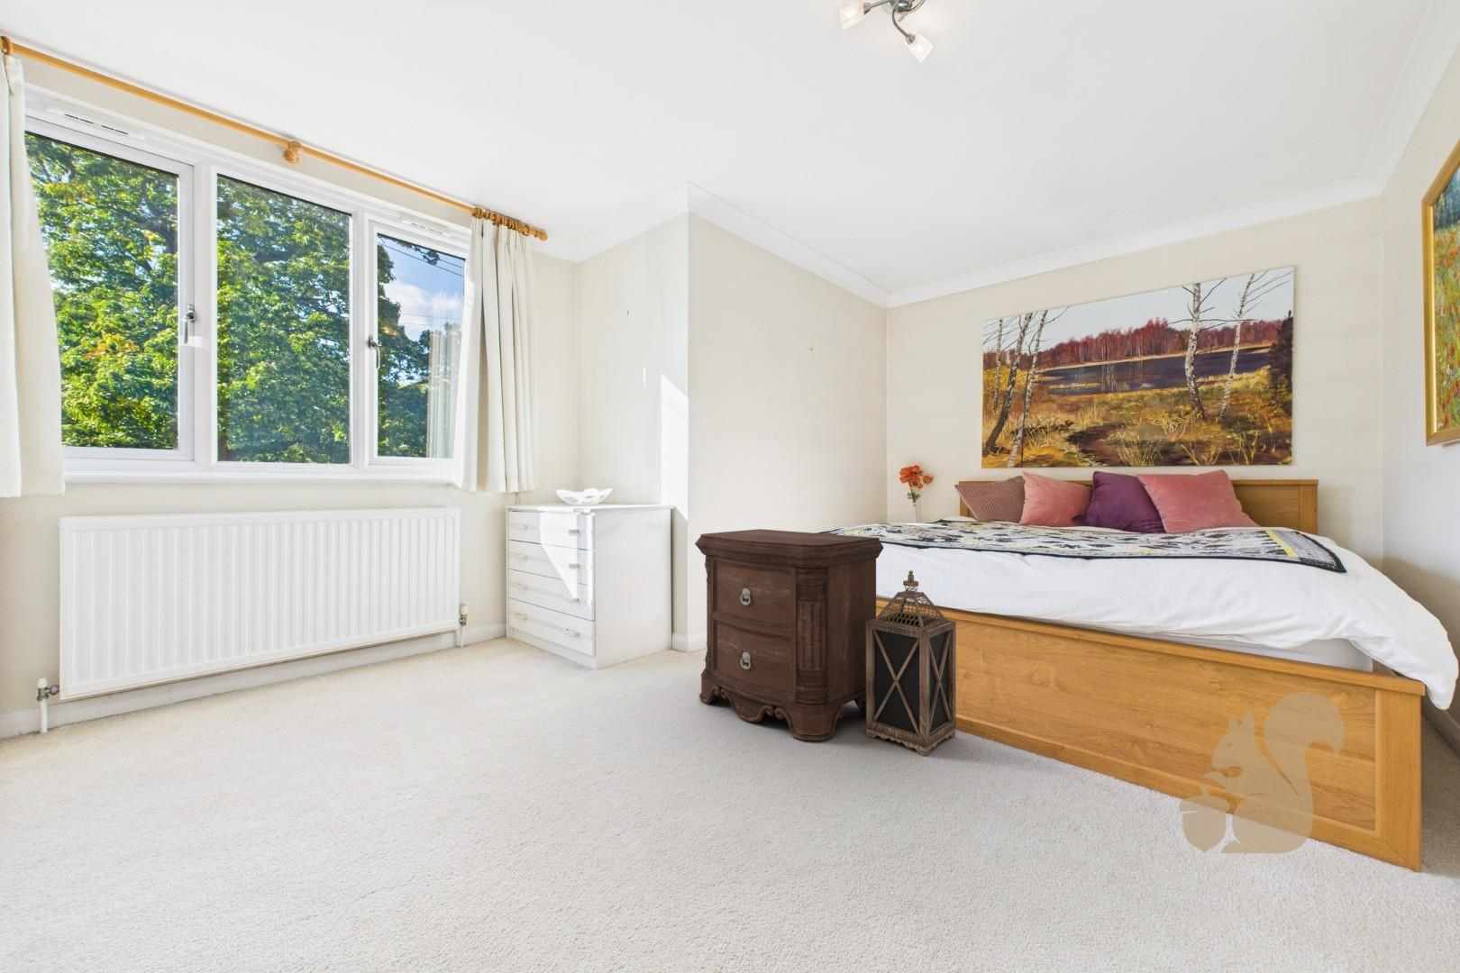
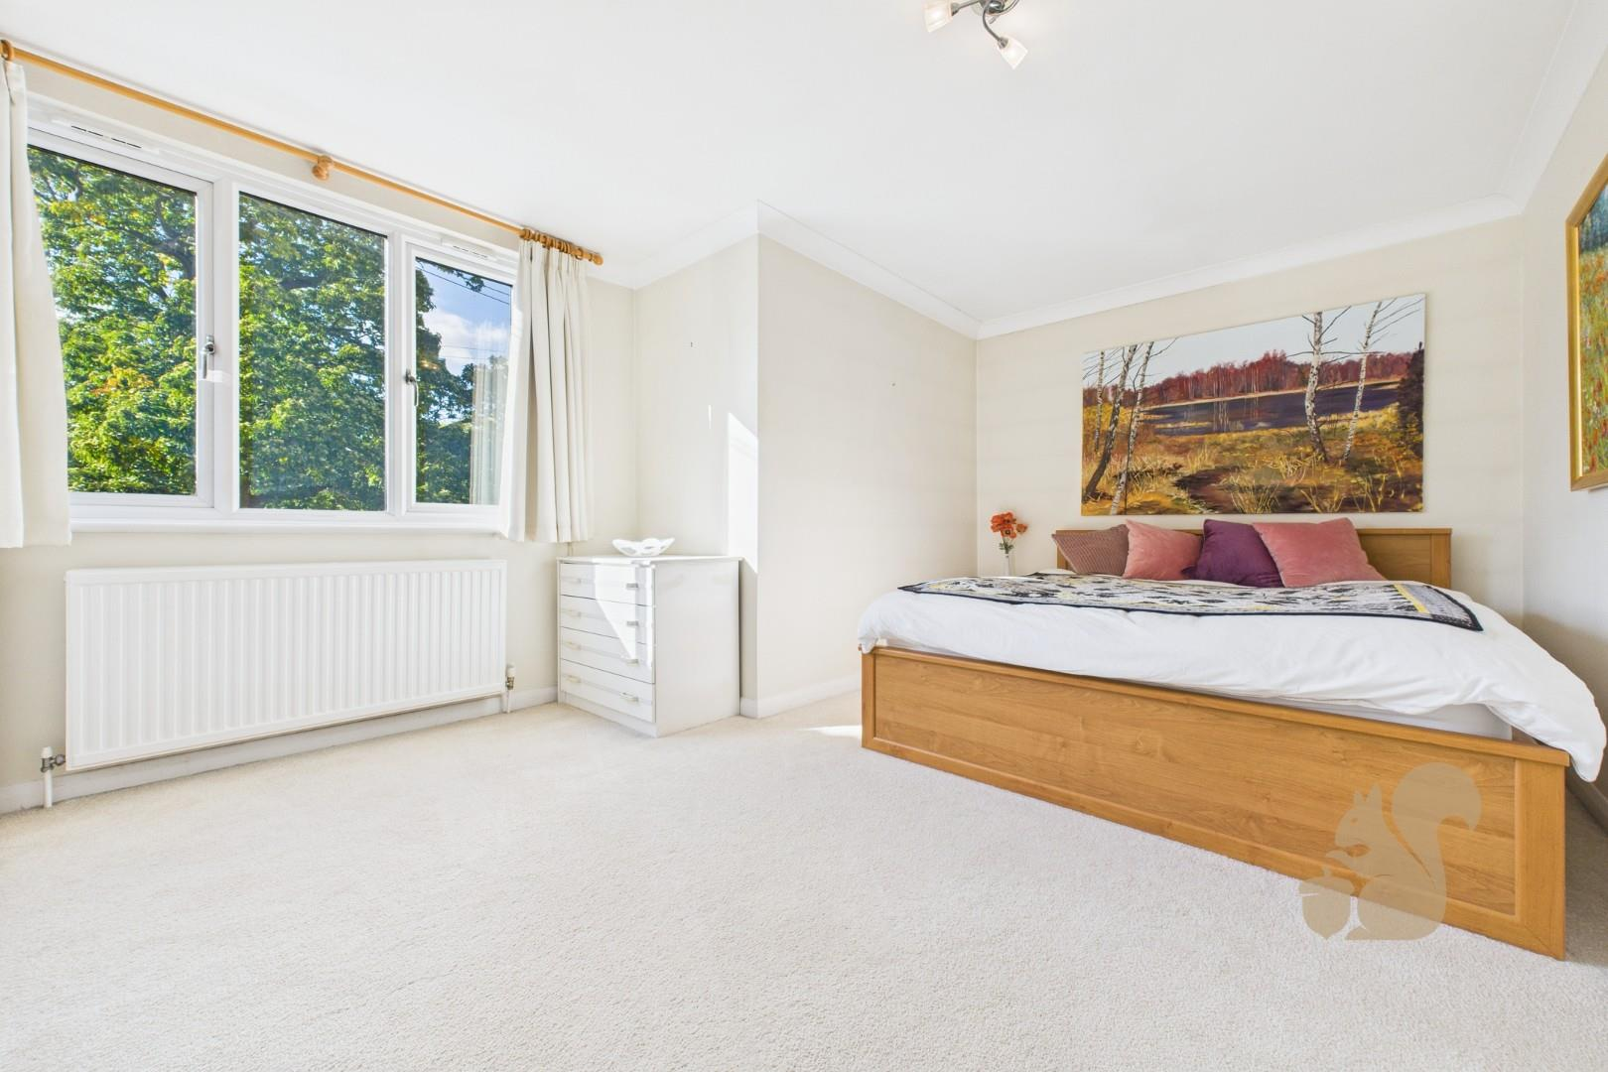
- lantern [865,569,957,757]
- nightstand [694,528,884,743]
